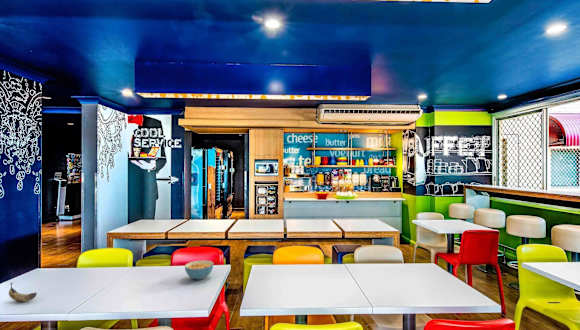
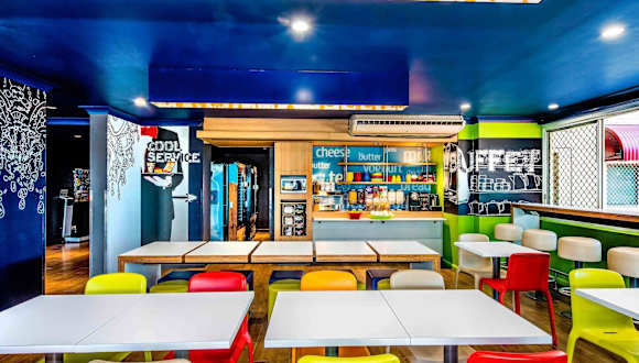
- cereal bowl [184,259,214,281]
- banana [8,281,38,303]
